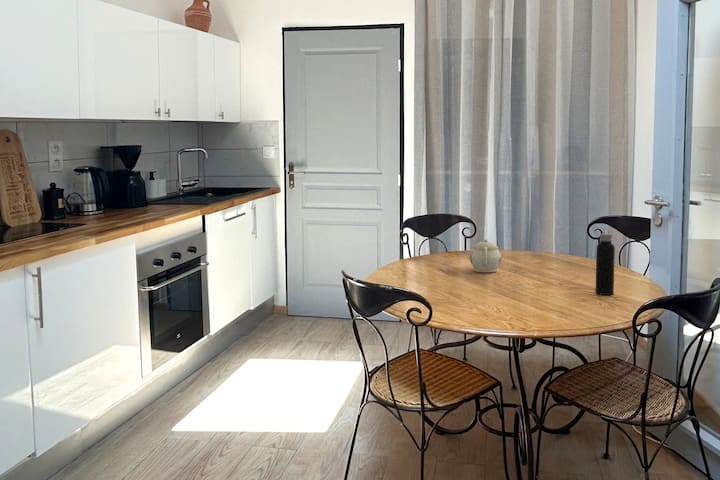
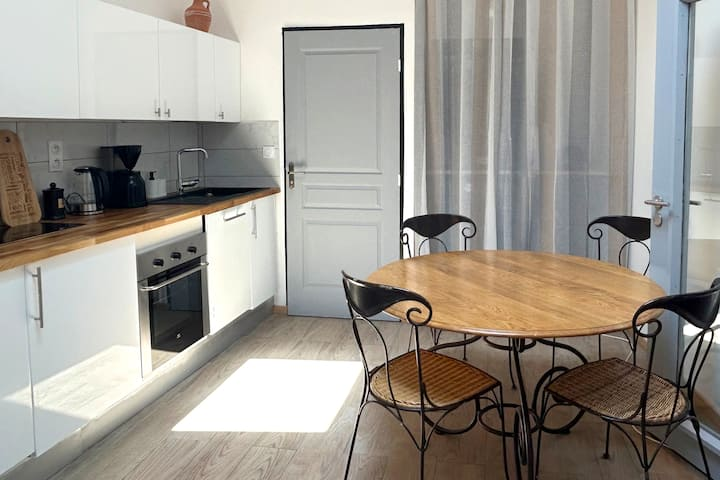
- water bottle [594,227,616,296]
- teapot [469,238,503,273]
